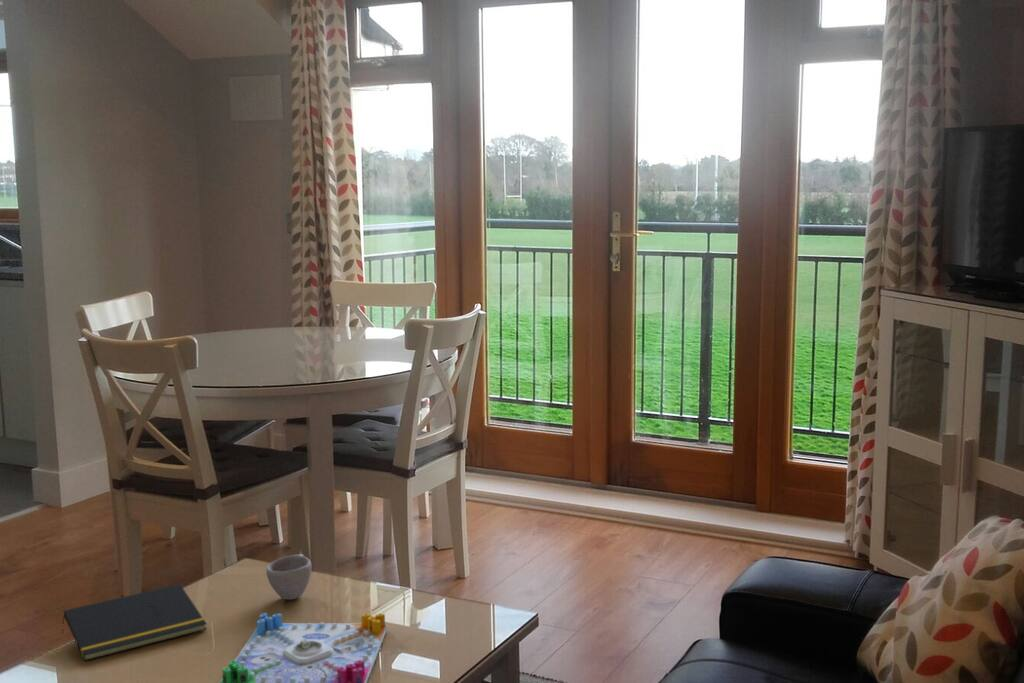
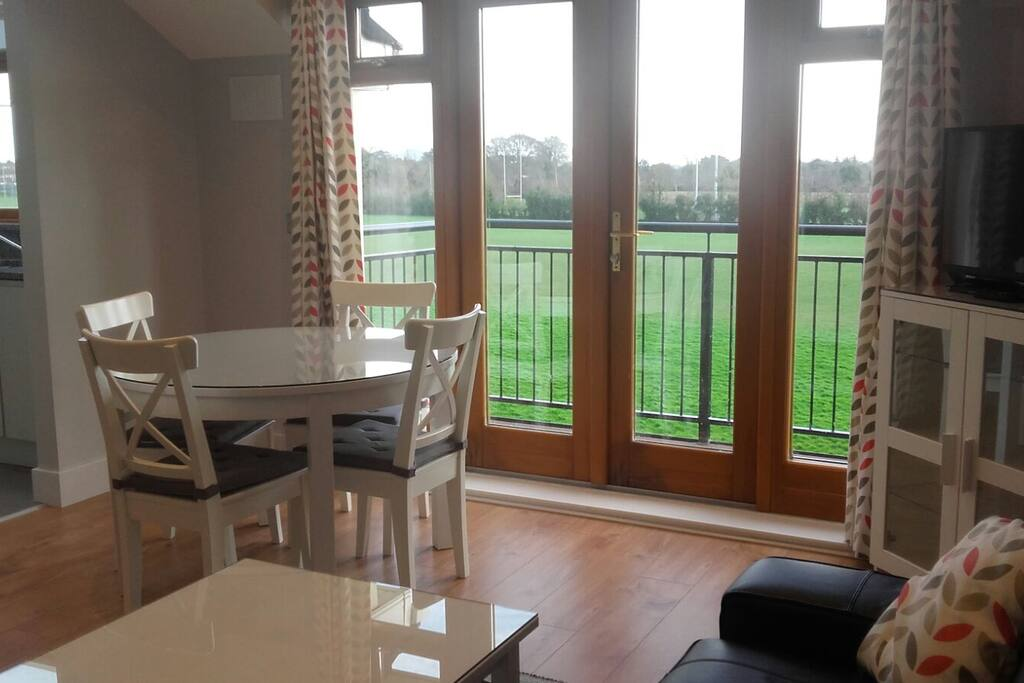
- board game [218,612,388,683]
- cup [265,553,312,601]
- notepad [61,583,208,662]
